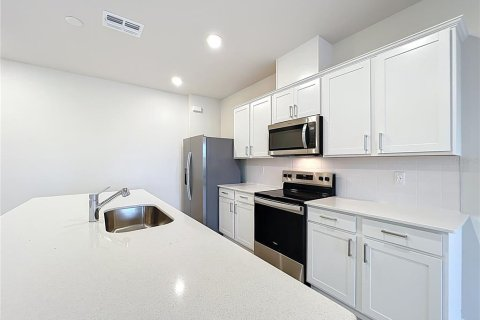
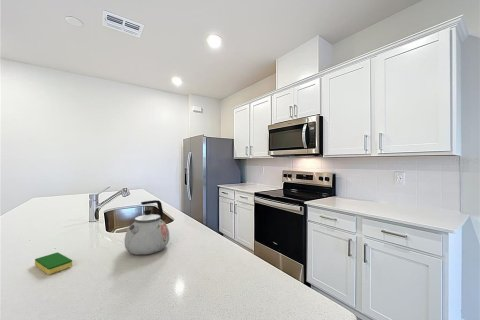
+ dish sponge [34,251,73,275]
+ kettle [124,199,170,256]
